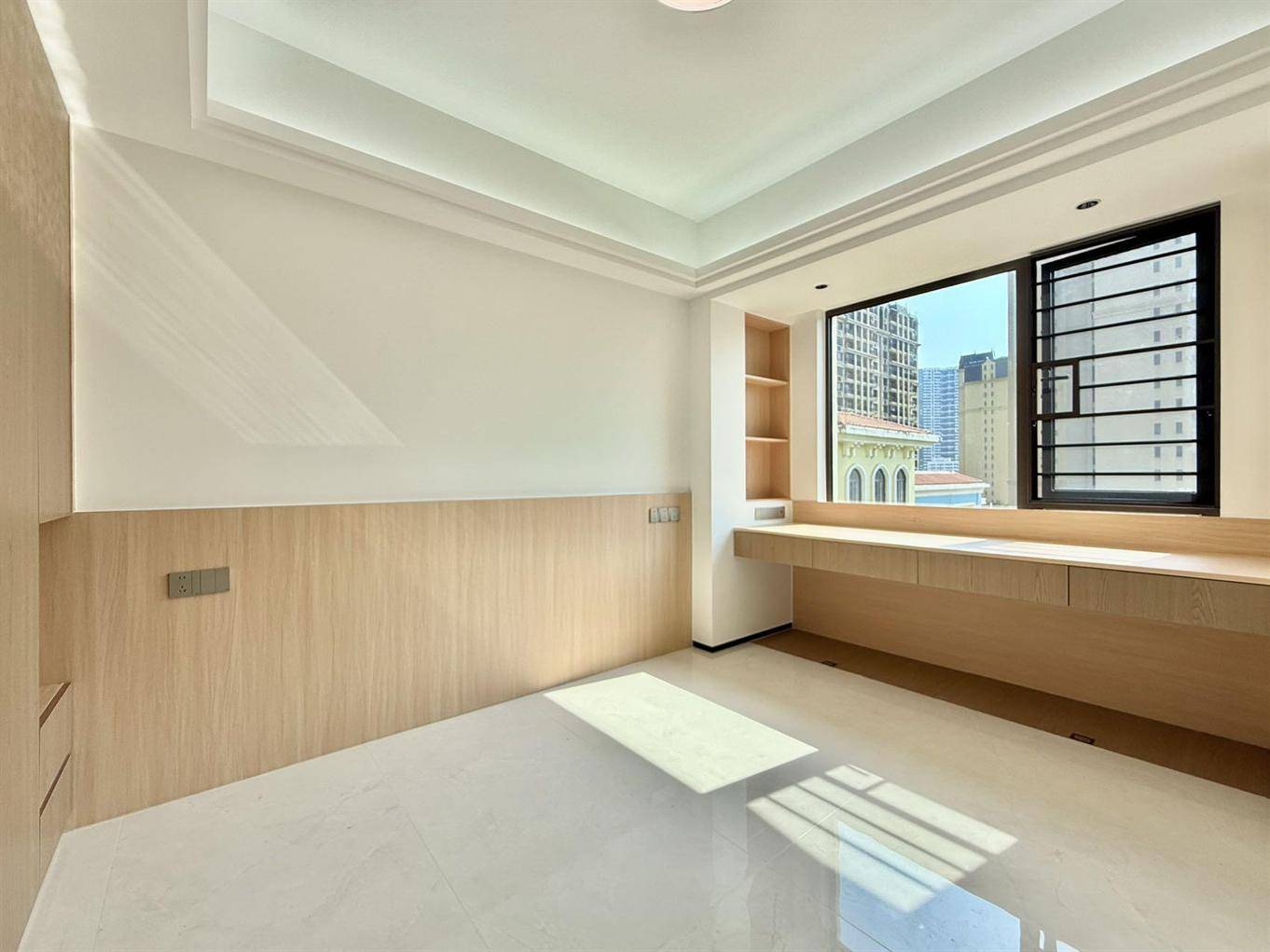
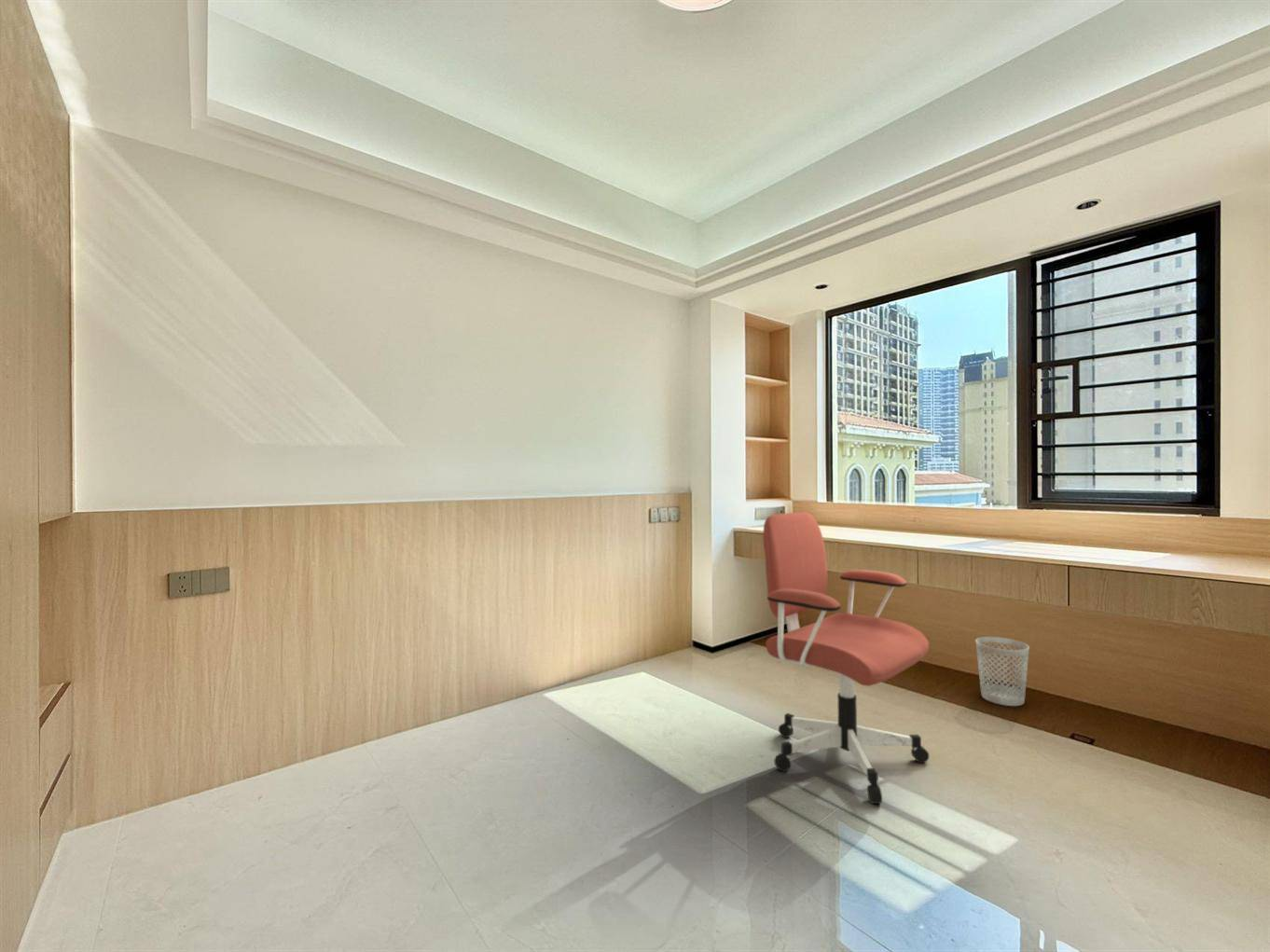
+ office chair [762,511,930,805]
+ wastebasket [974,636,1030,707]
